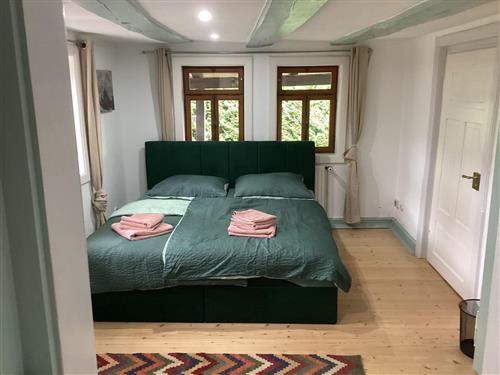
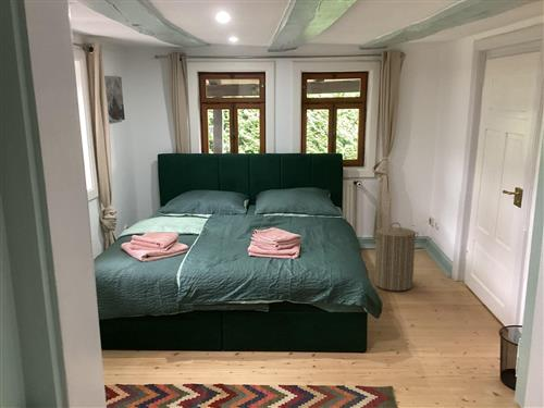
+ laundry hamper [371,222,420,292]
